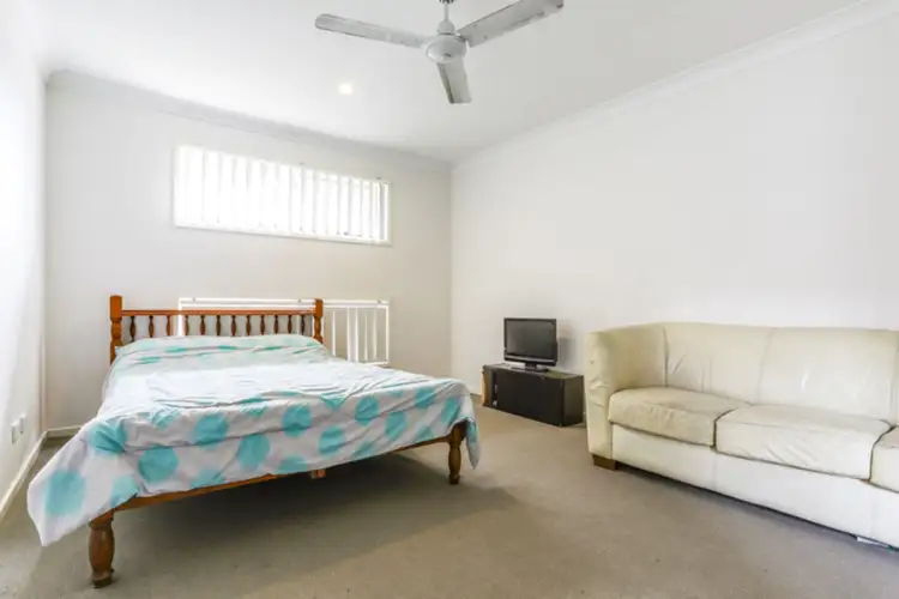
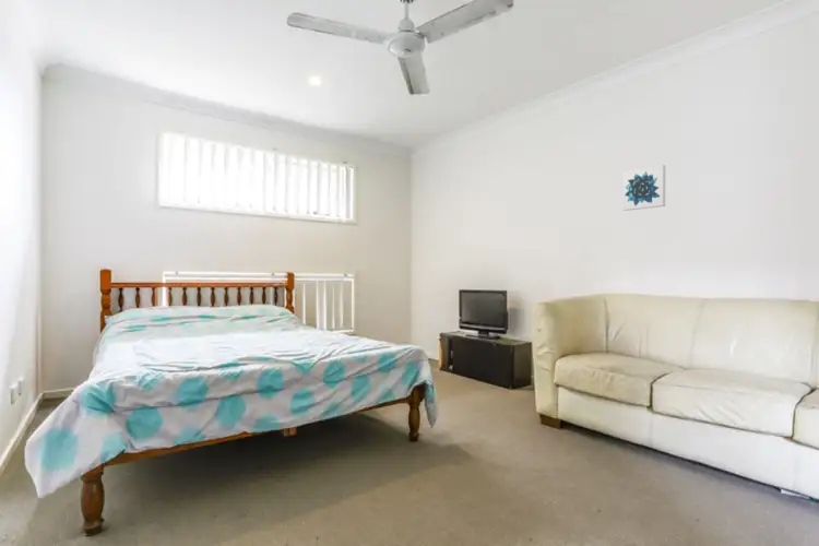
+ wall art [621,164,666,212]
